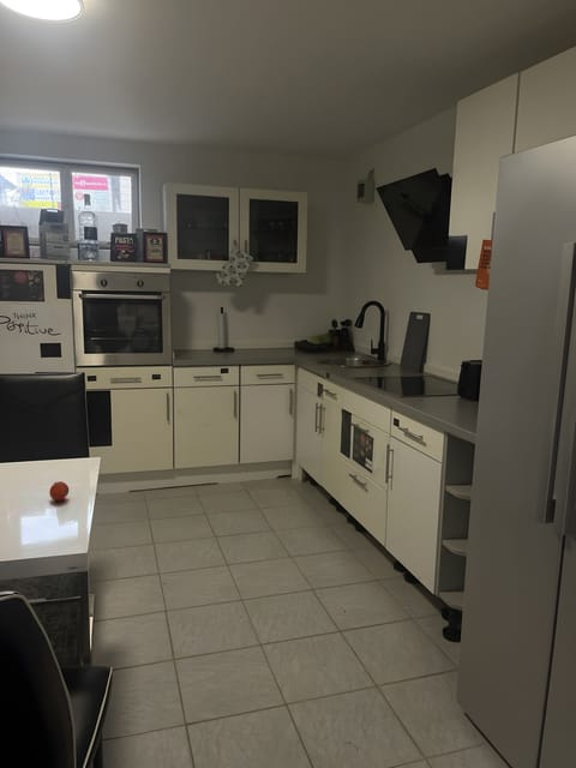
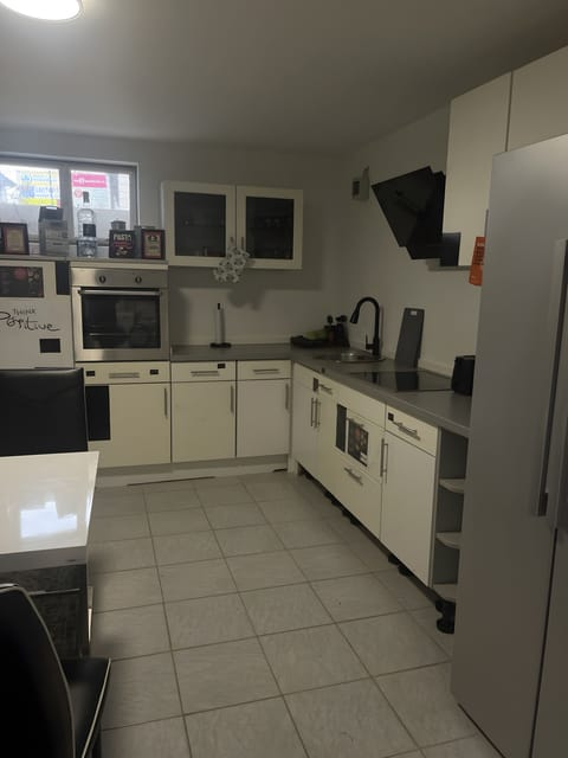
- fruit [48,480,70,502]
